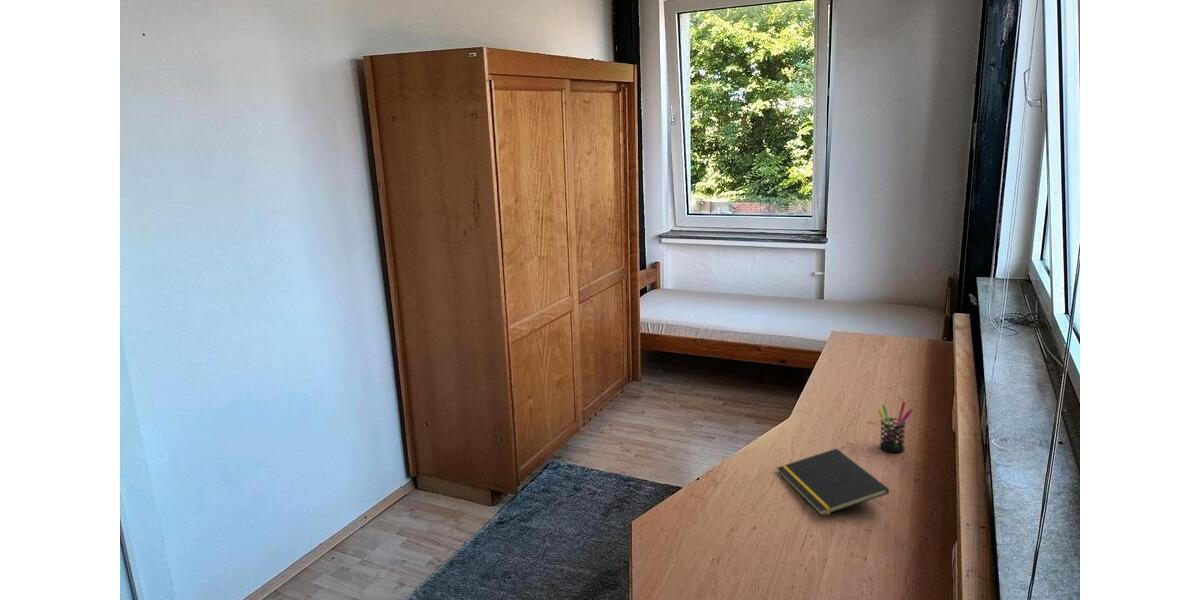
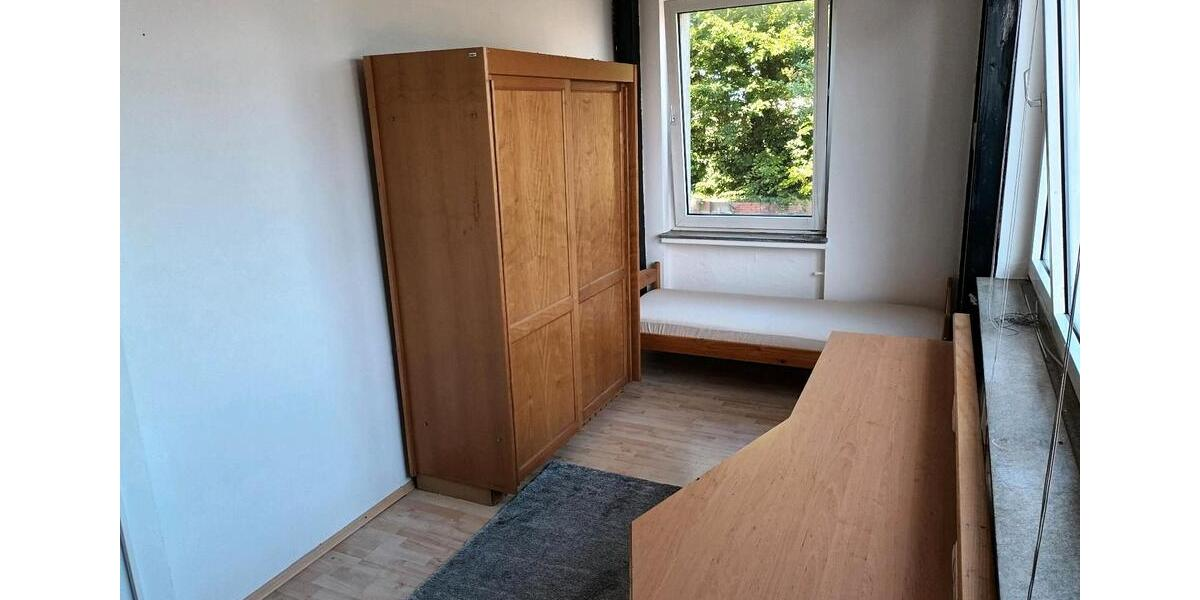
- pen holder [877,400,914,453]
- notepad [776,448,890,517]
